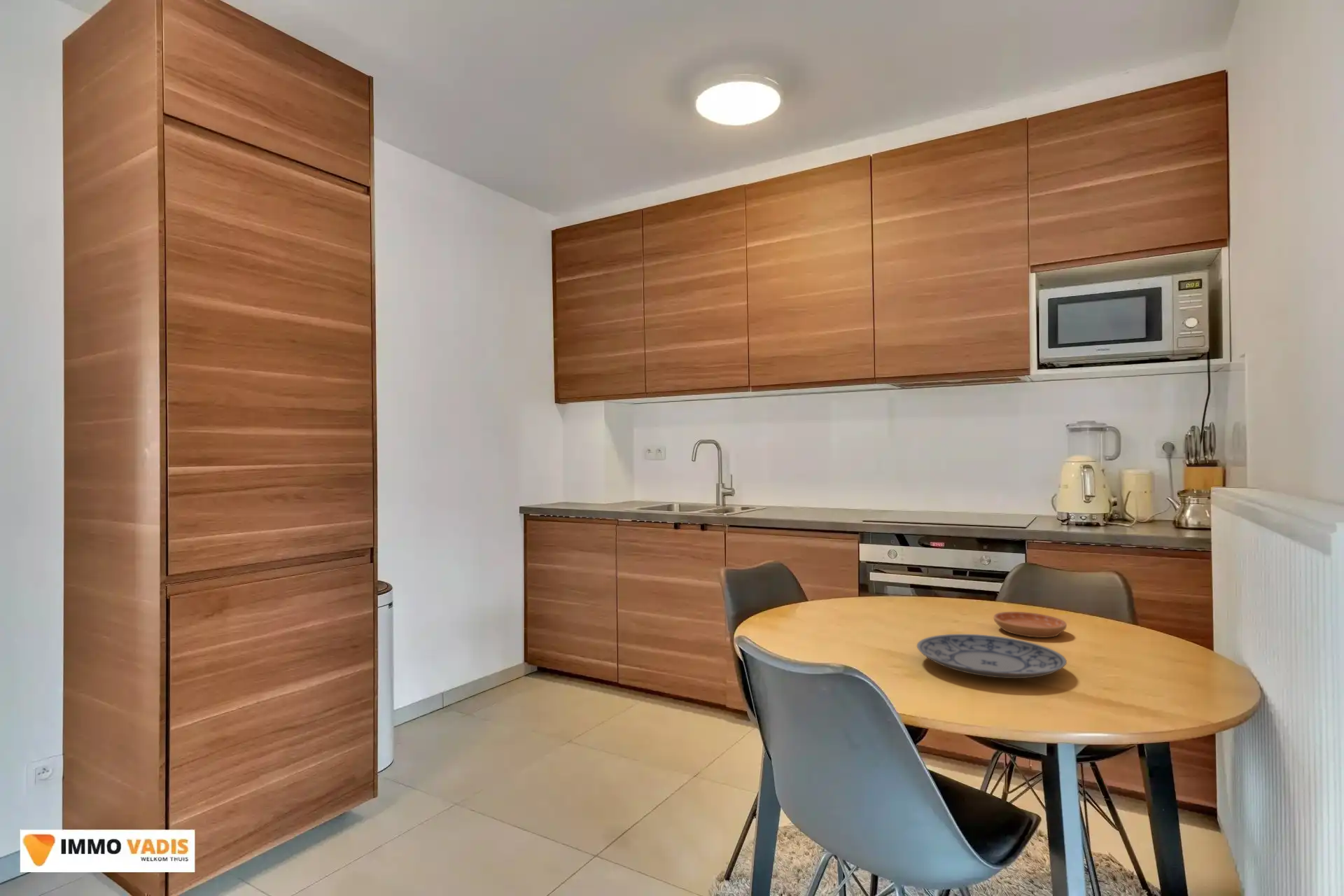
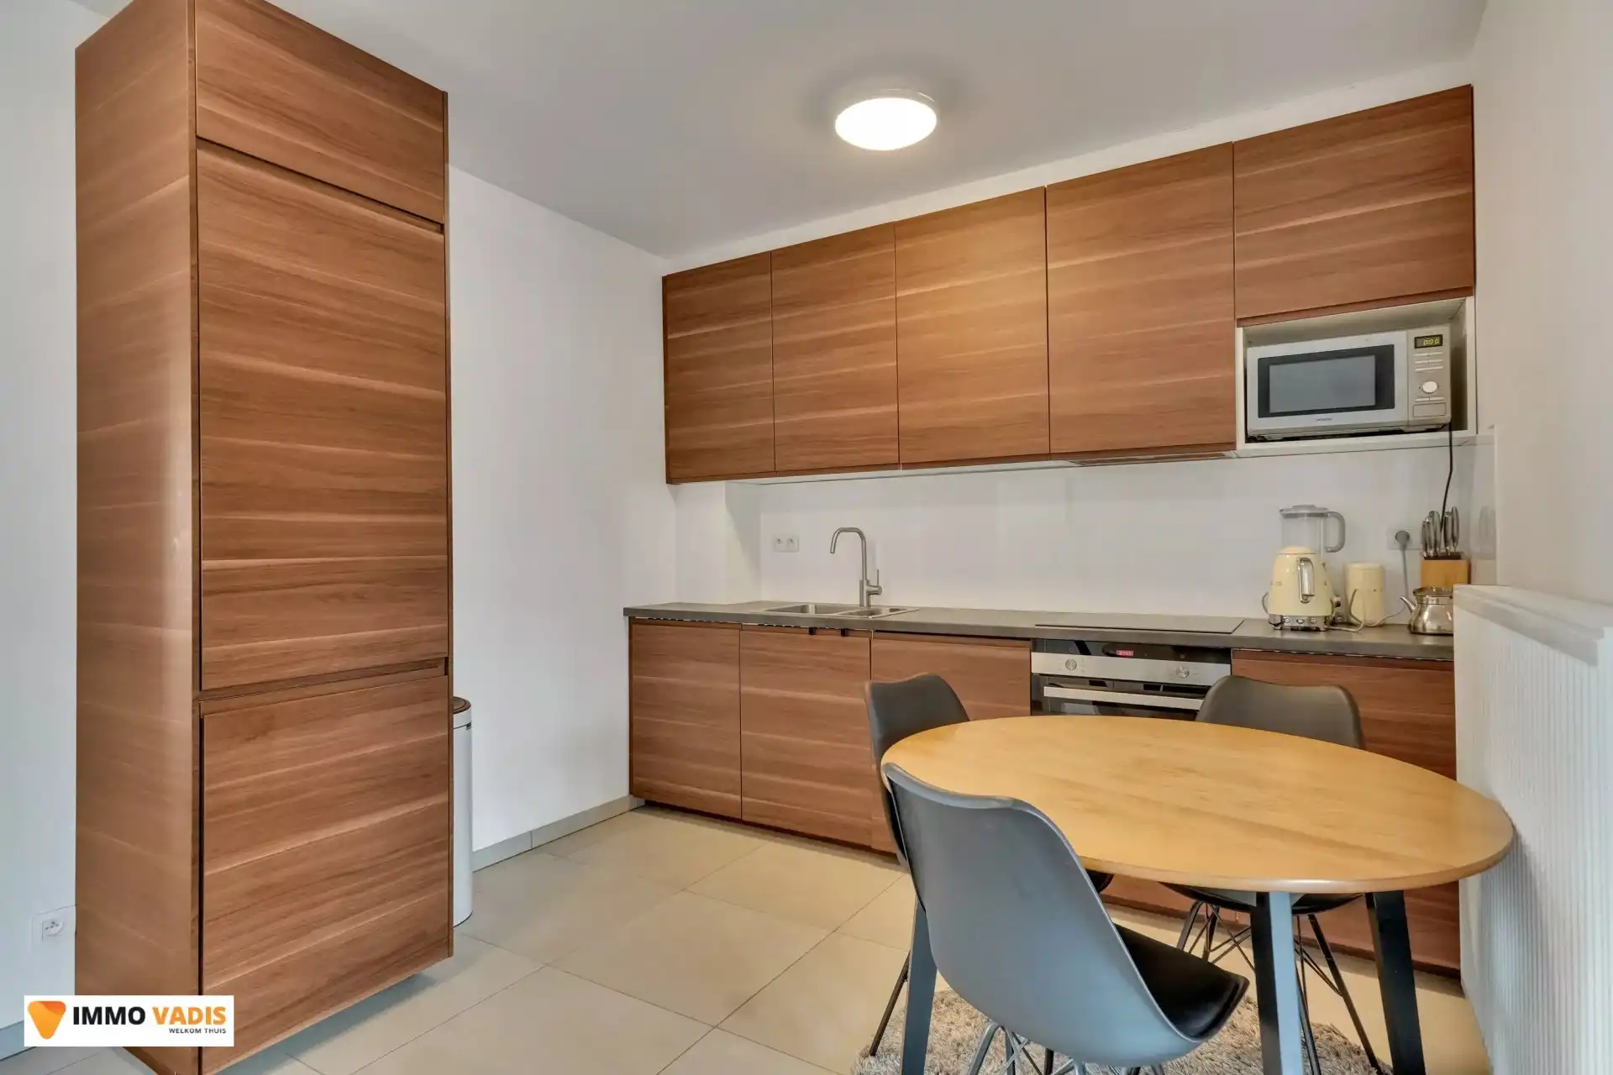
- plate [916,633,1068,679]
- saucer [993,611,1068,638]
